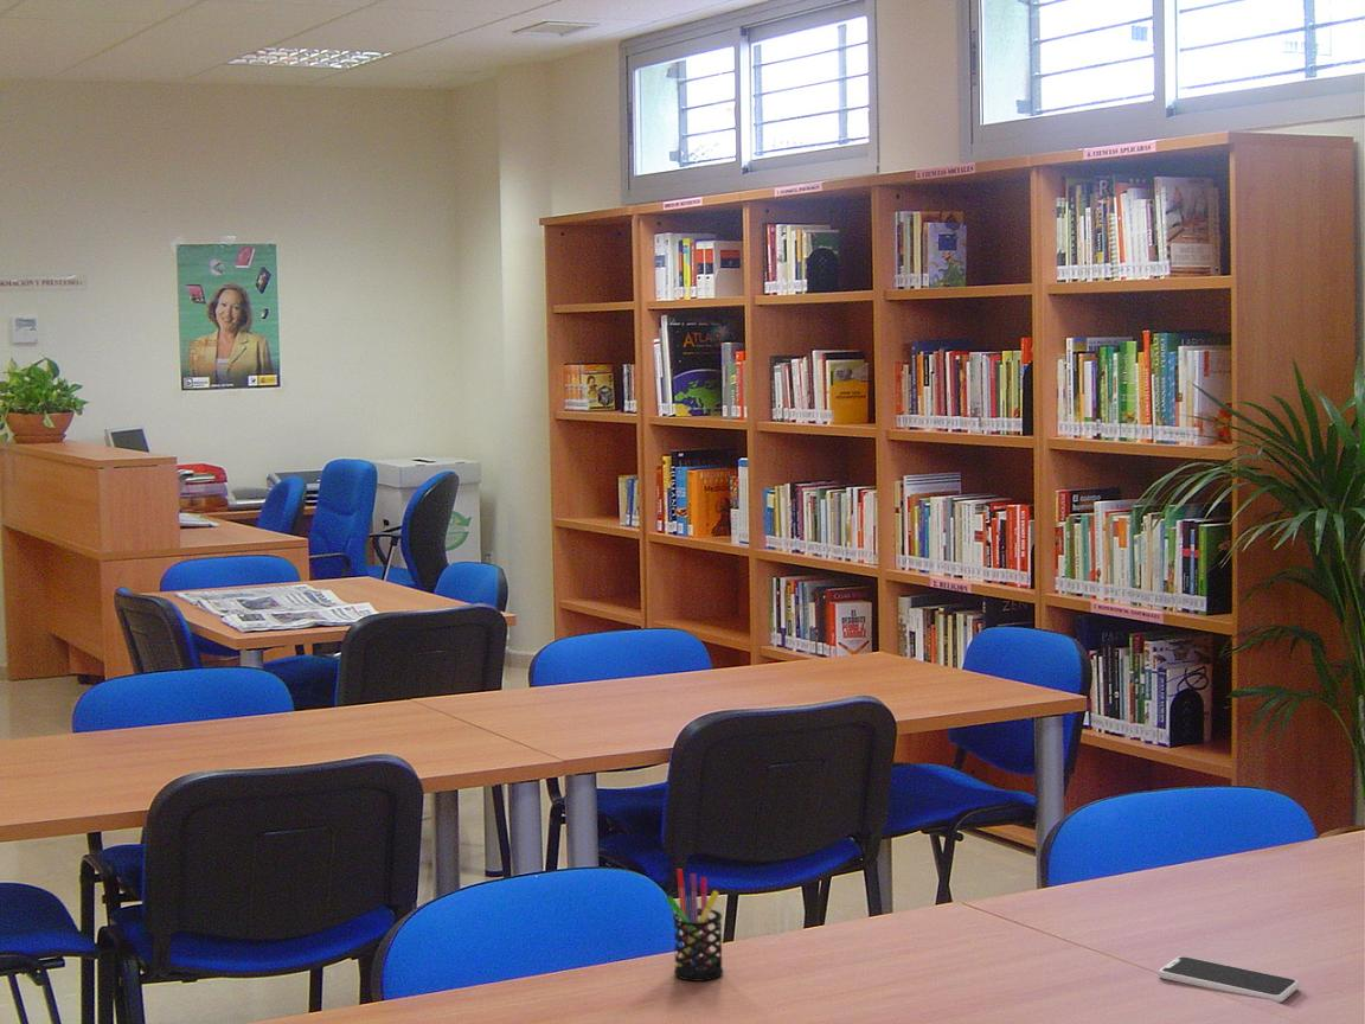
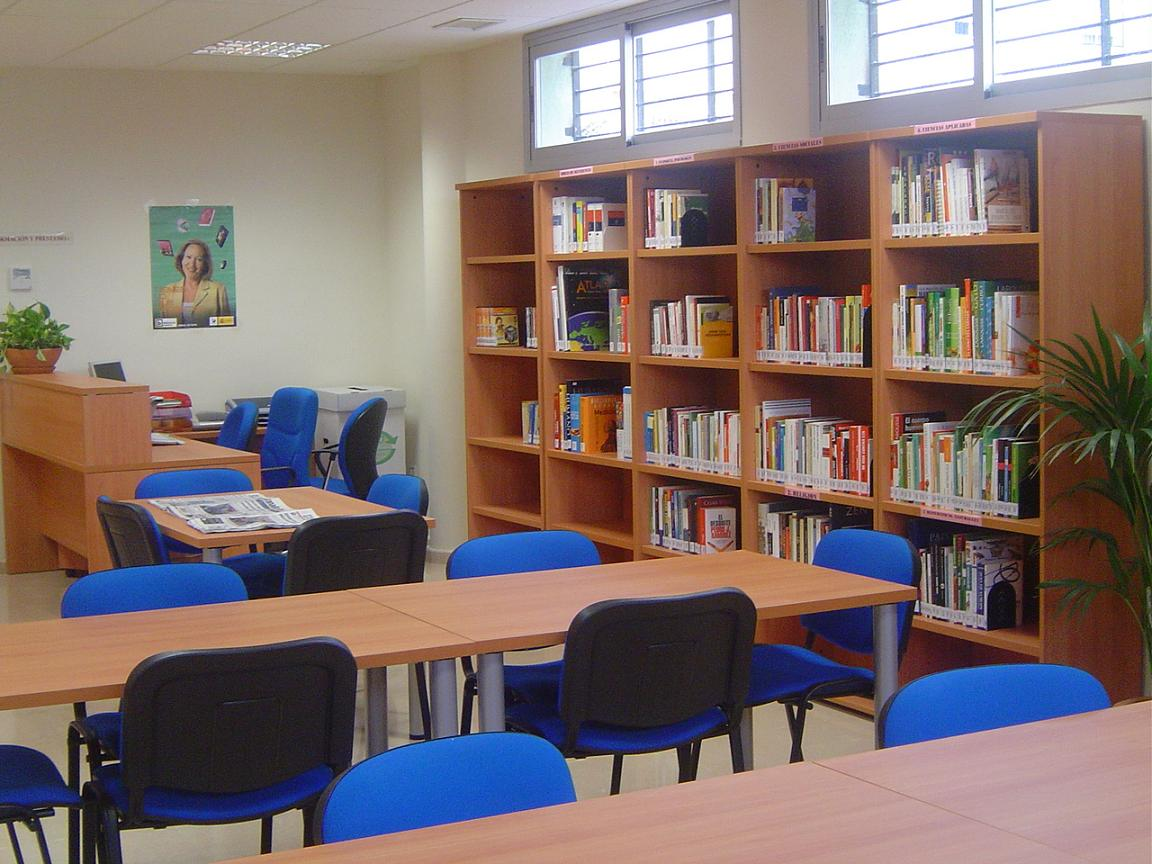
- pen holder [666,868,724,983]
- smartphone [1158,955,1301,1004]
